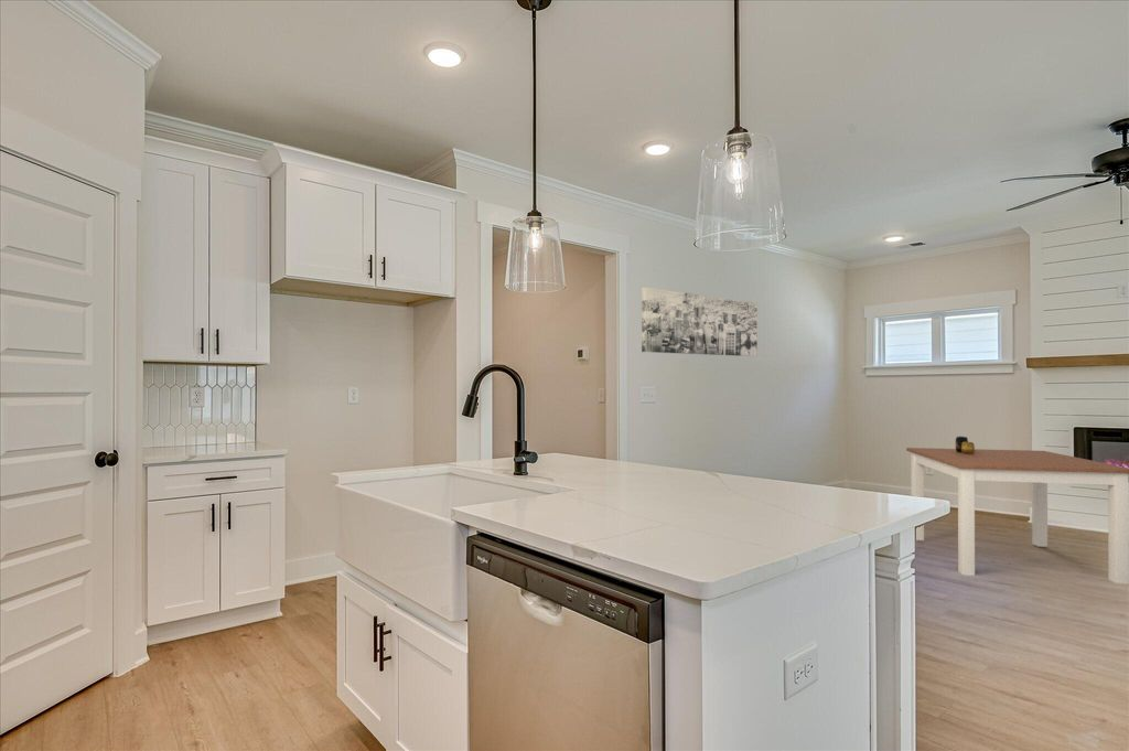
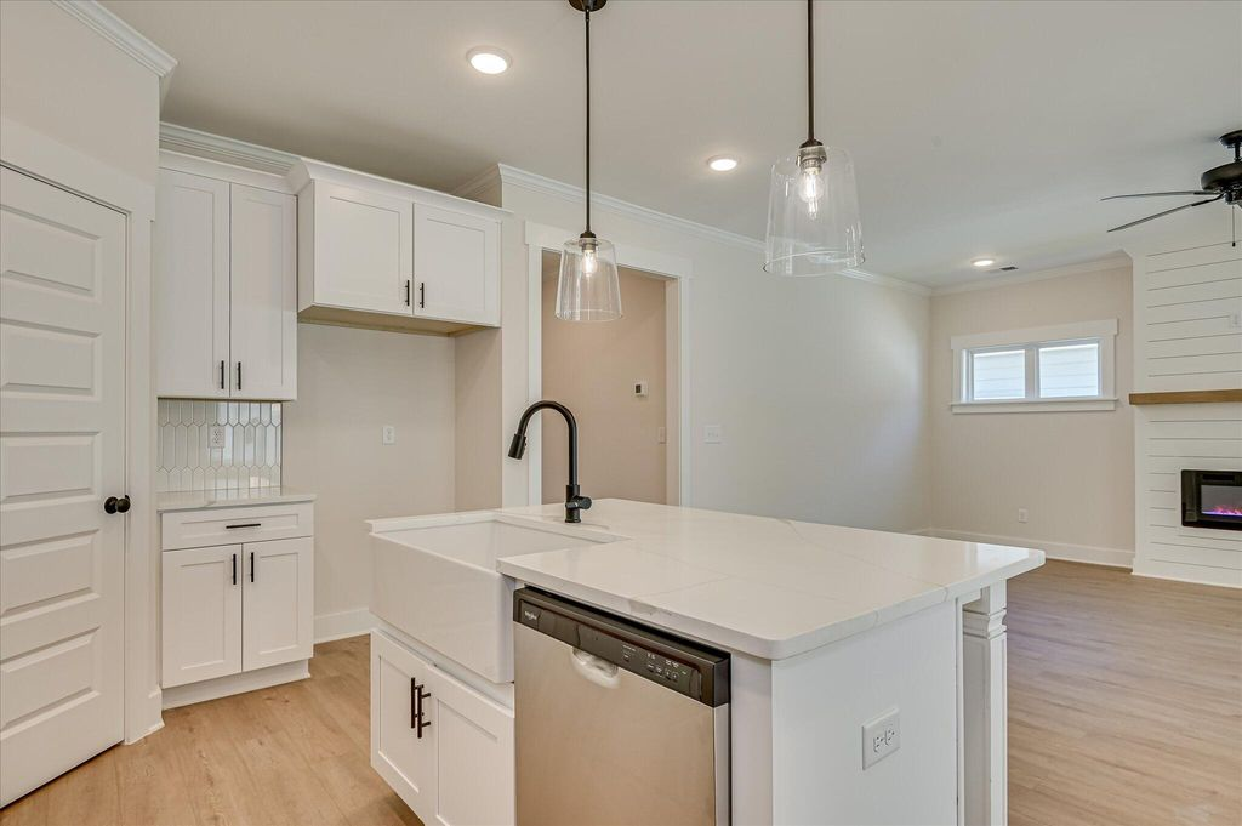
- wall art [641,287,759,357]
- dining table [905,447,1129,584]
- vase [955,436,976,454]
